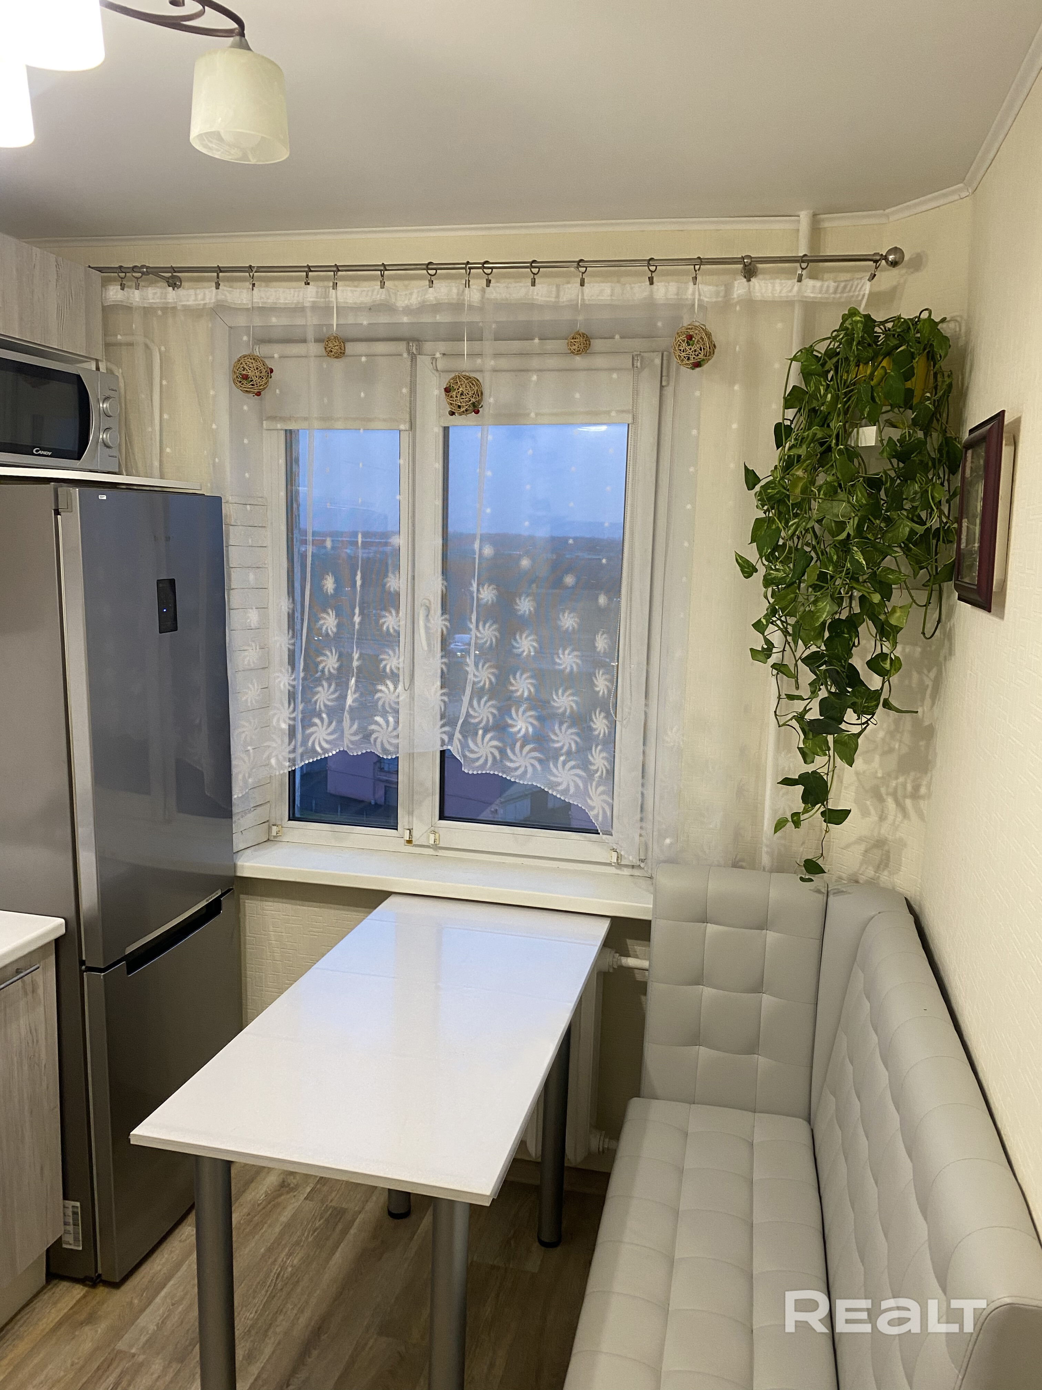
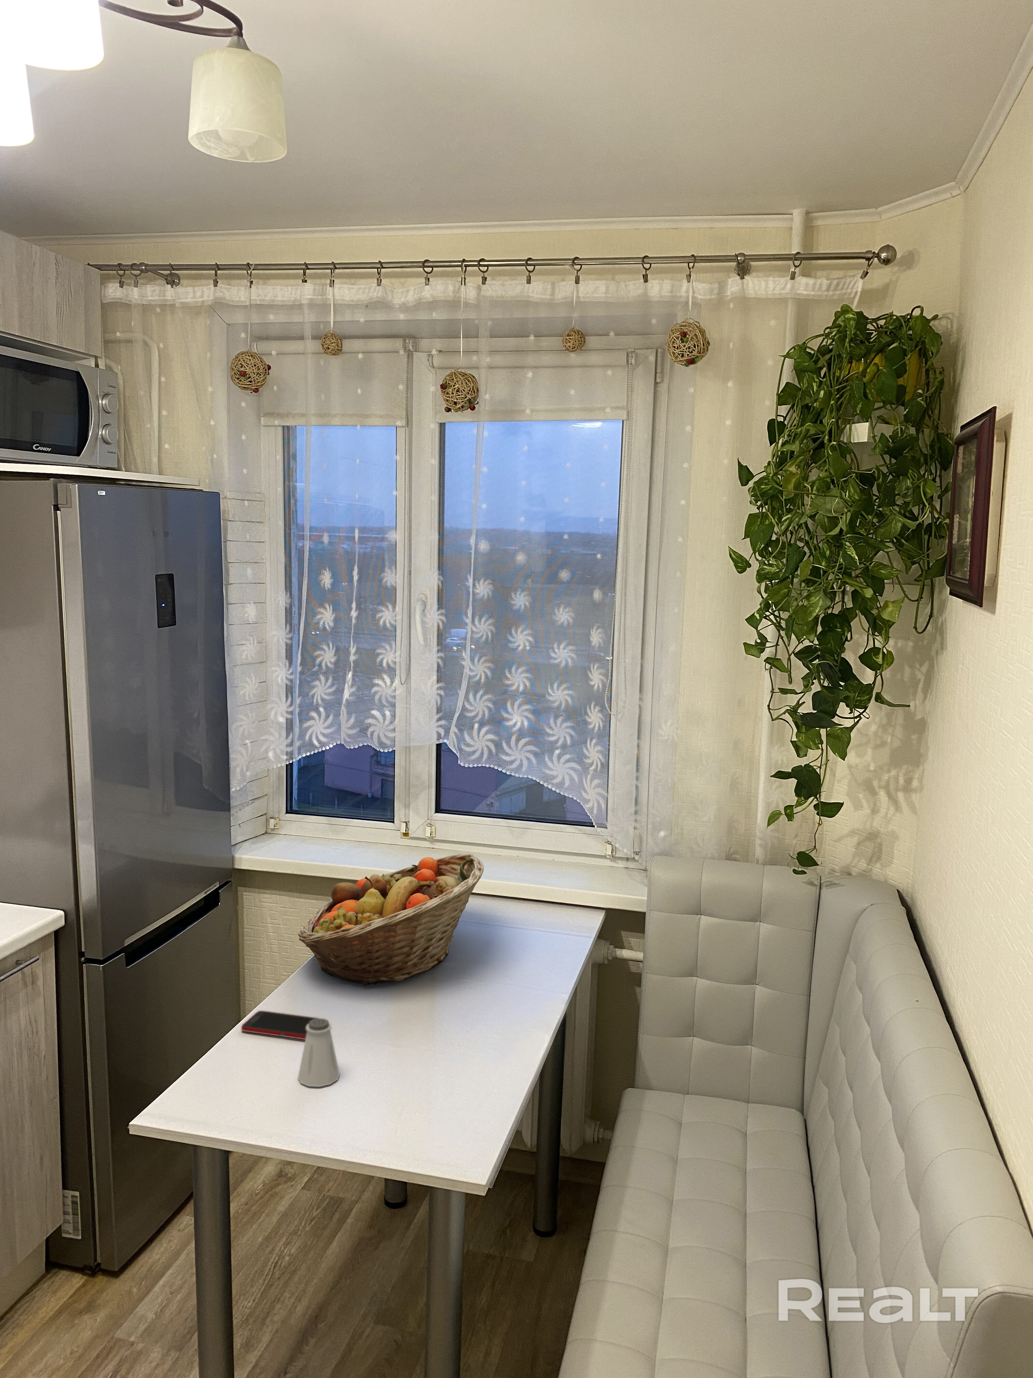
+ saltshaker [297,1018,341,1087]
+ fruit basket [298,854,484,986]
+ cell phone [241,1010,318,1039]
